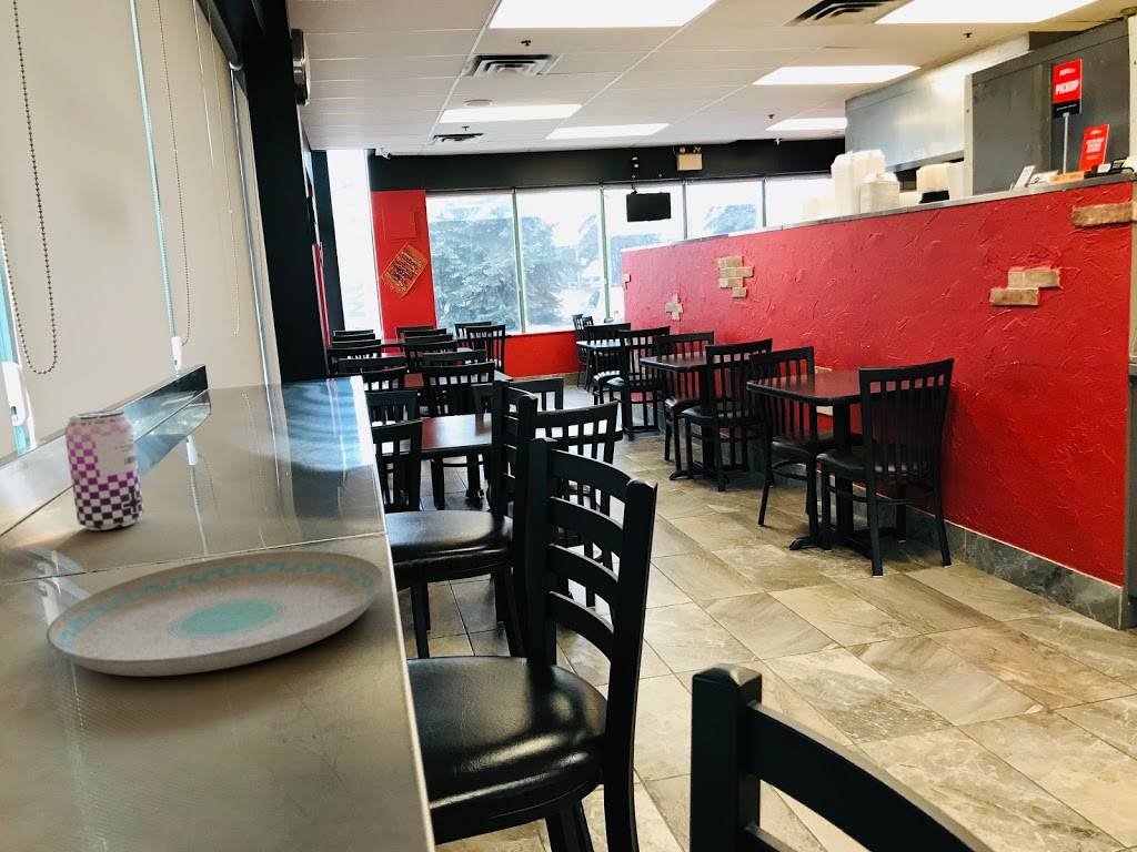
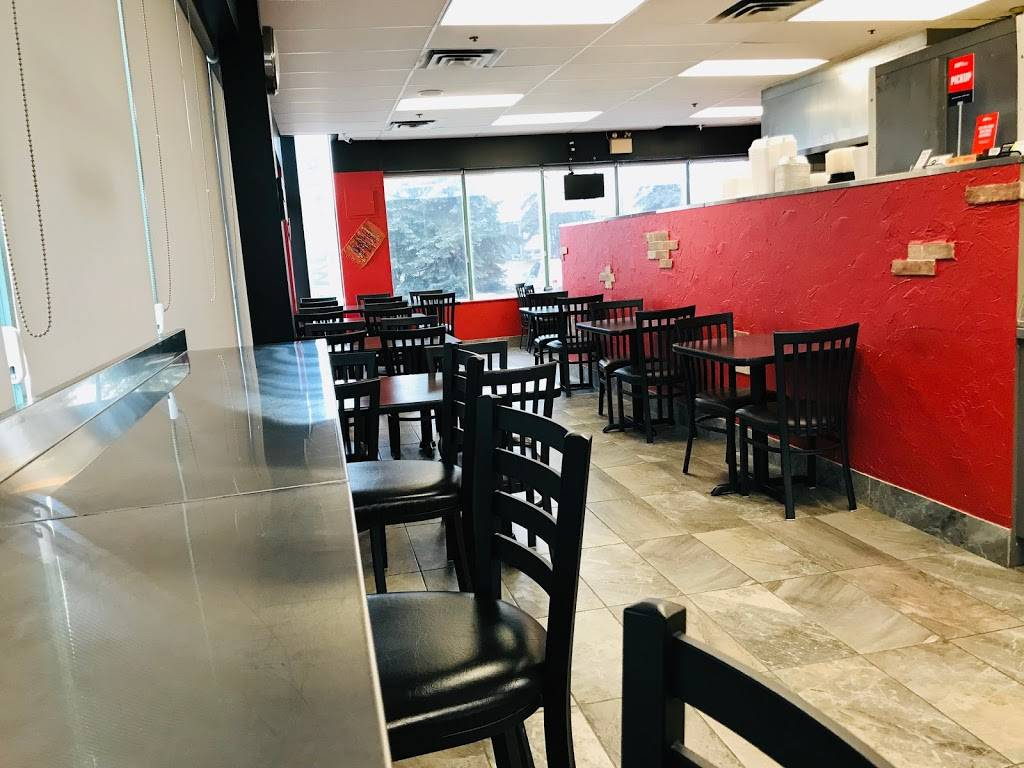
- beer can [63,409,145,531]
- plate [44,550,386,678]
